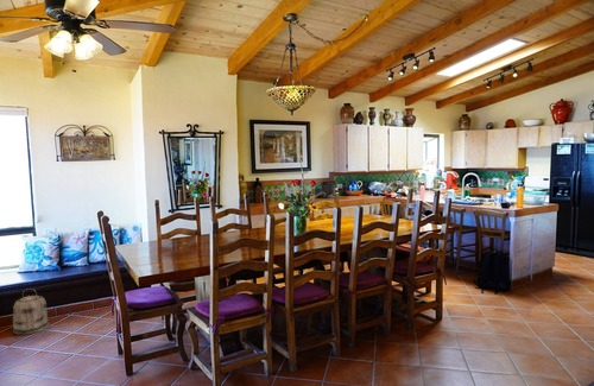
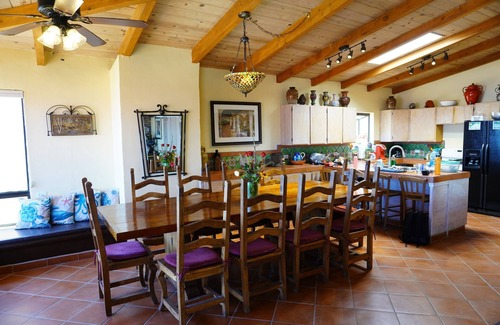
- basket [12,287,50,336]
